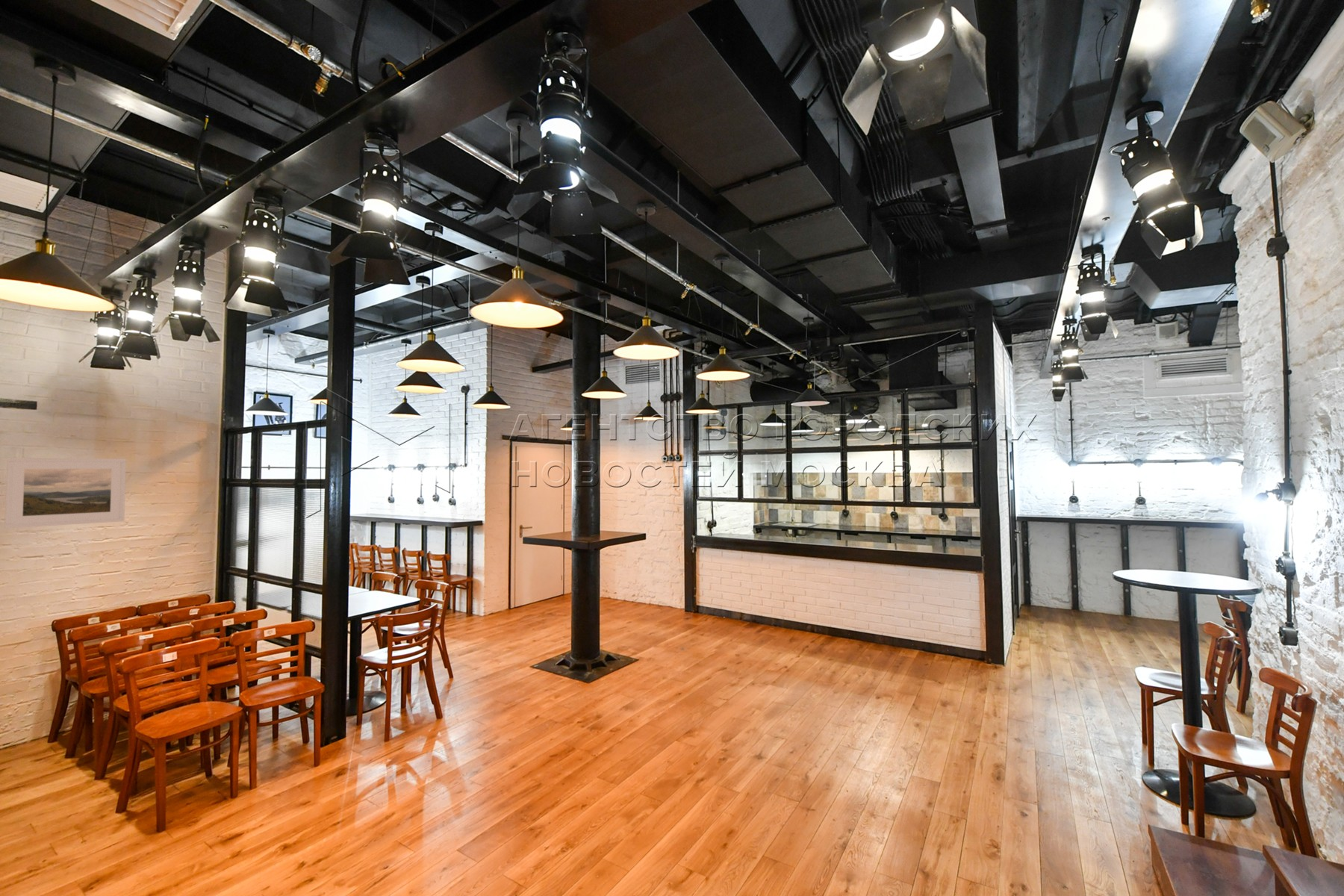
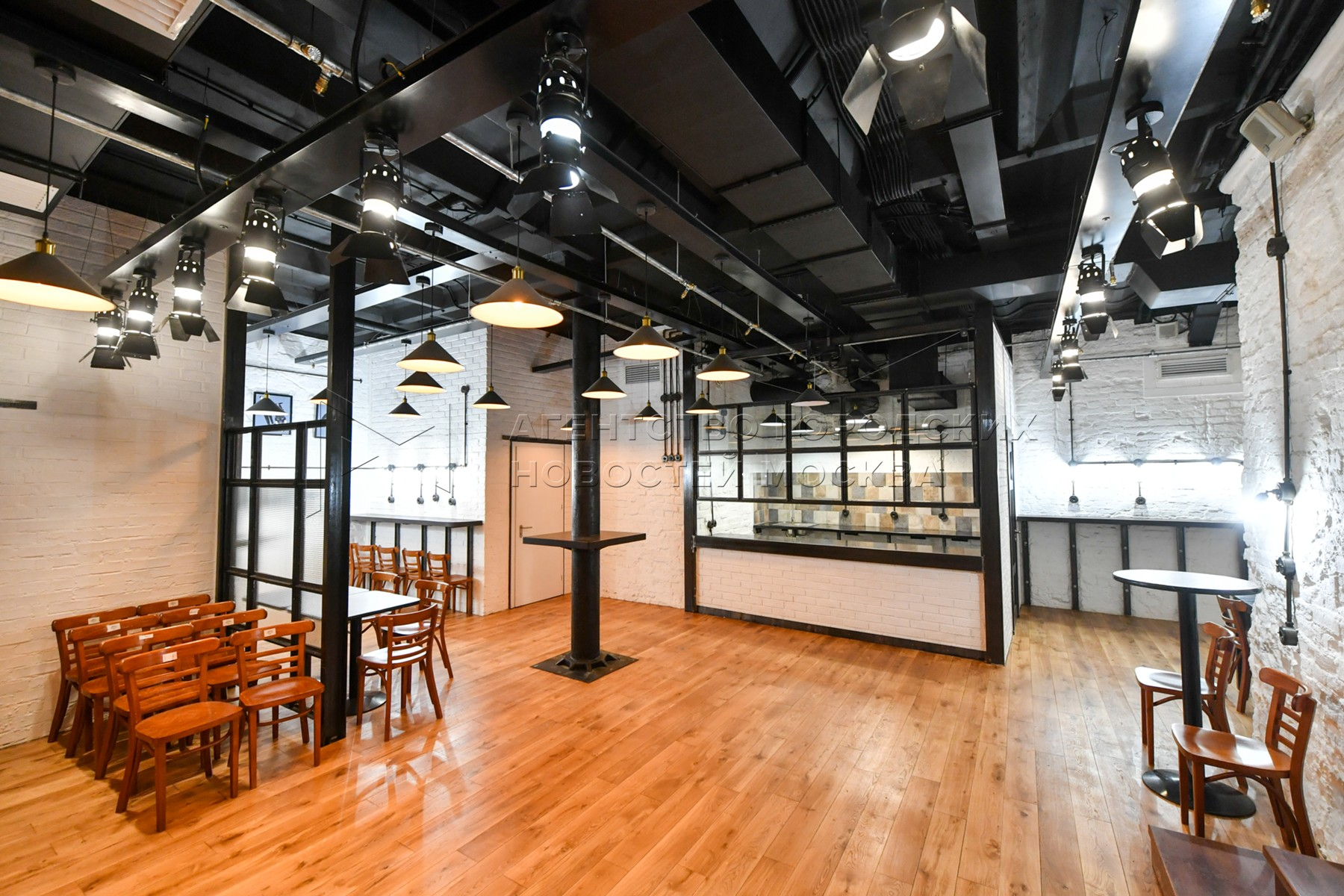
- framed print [4,457,127,529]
